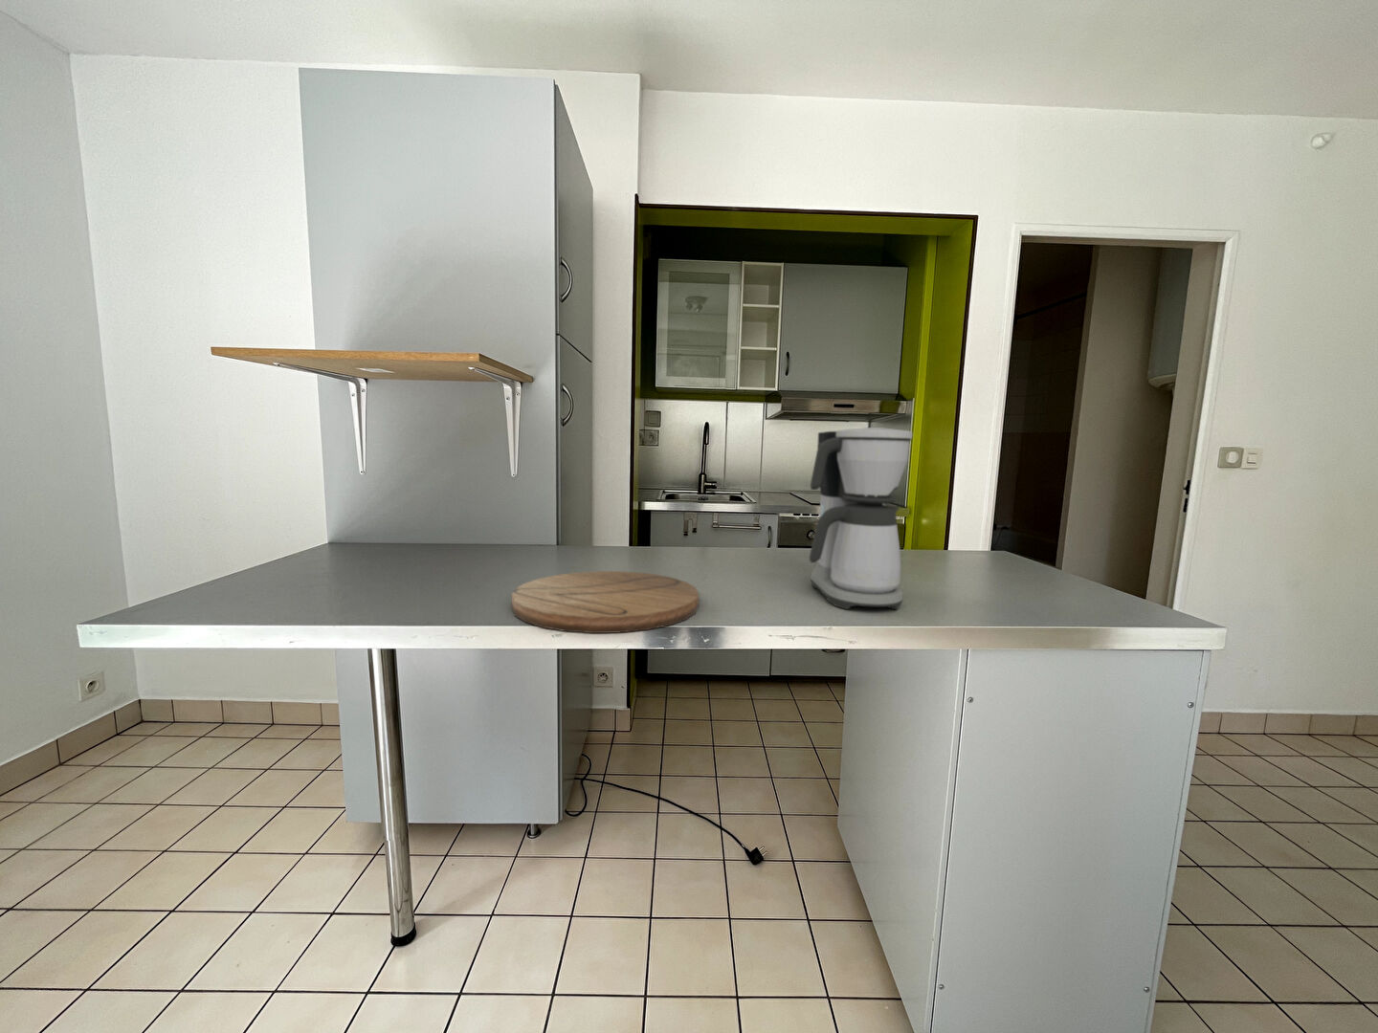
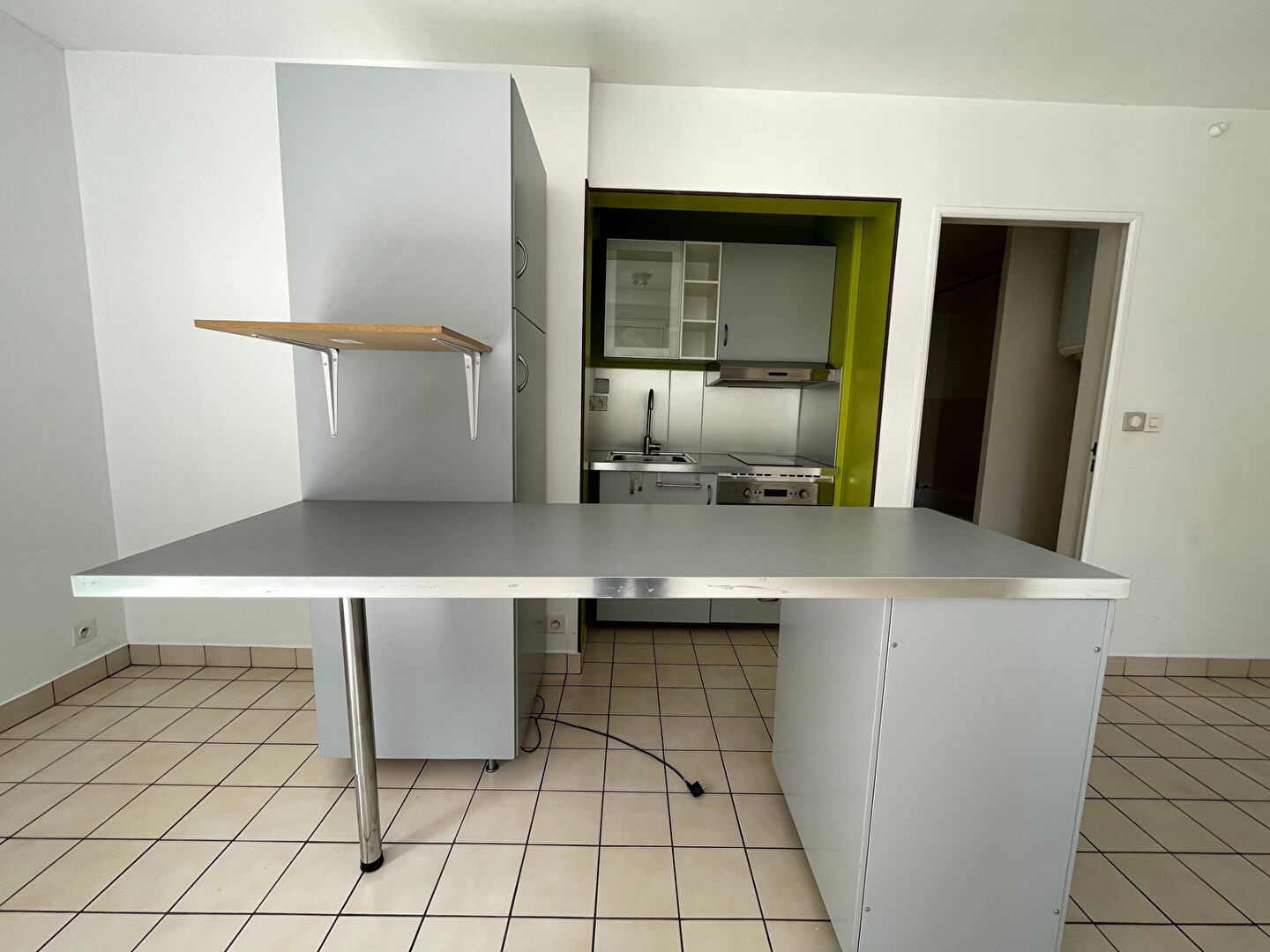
- coffee maker [808,426,914,611]
- cutting board [511,570,700,634]
